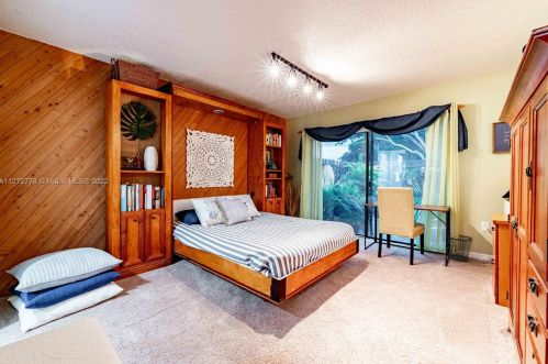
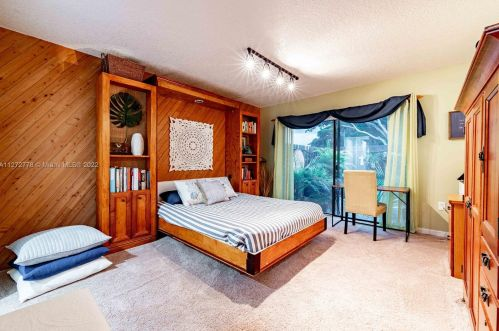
- wastebasket [448,234,473,262]
